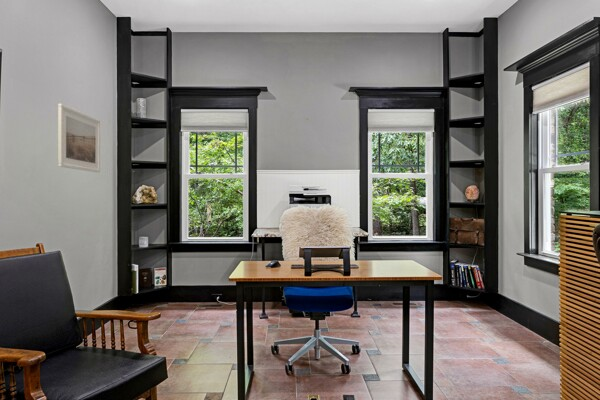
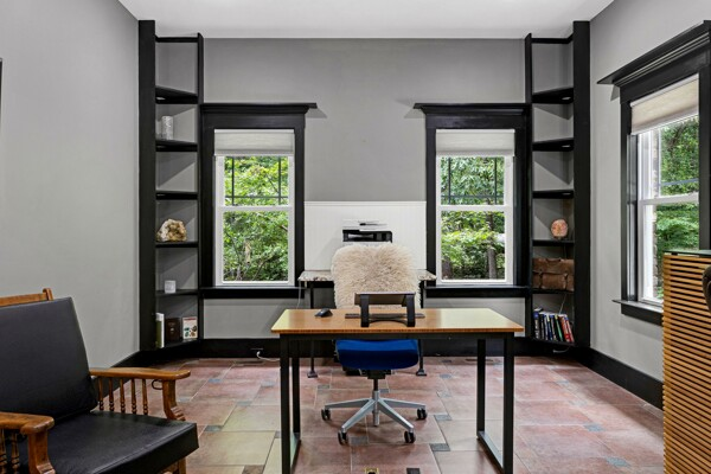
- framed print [57,103,101,174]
